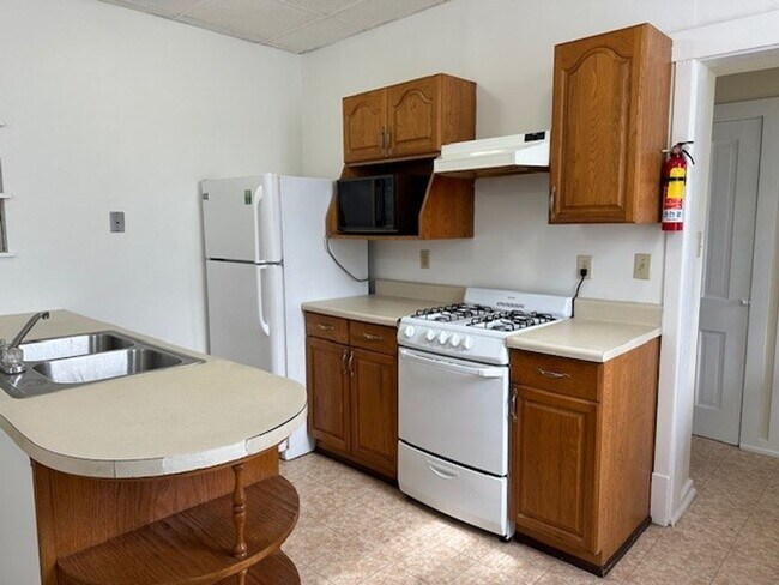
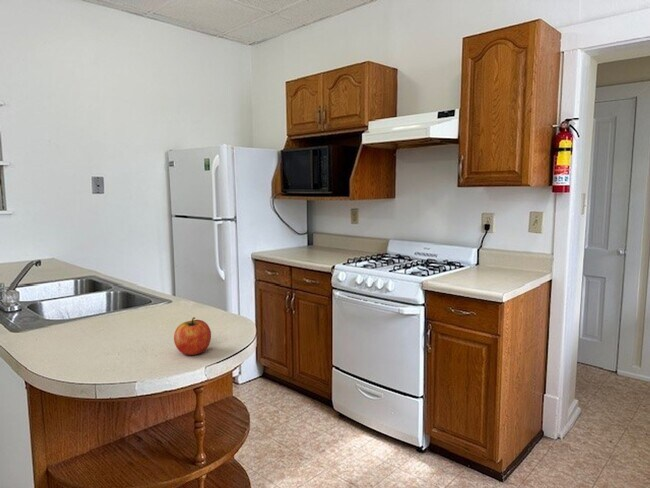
+ fruit [173,316,212,356]
